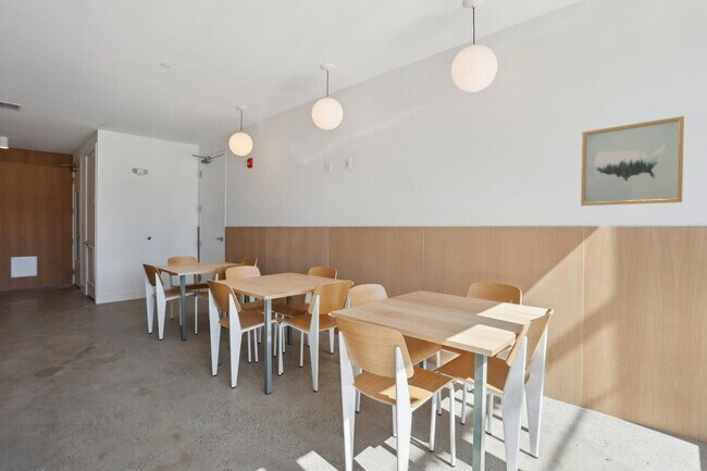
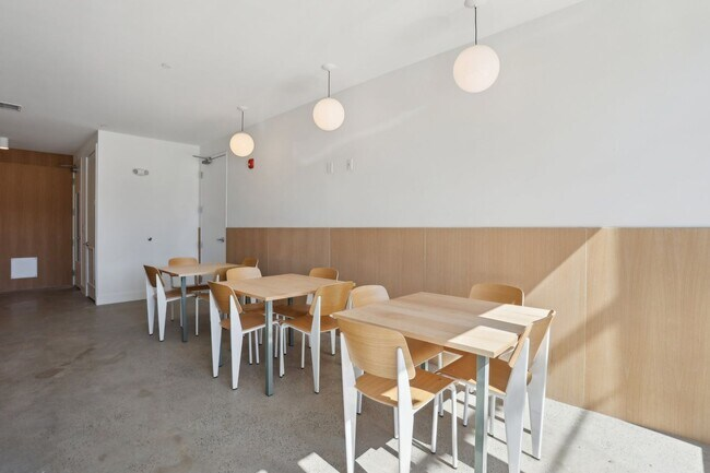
- wall art [580,115,685,207]
